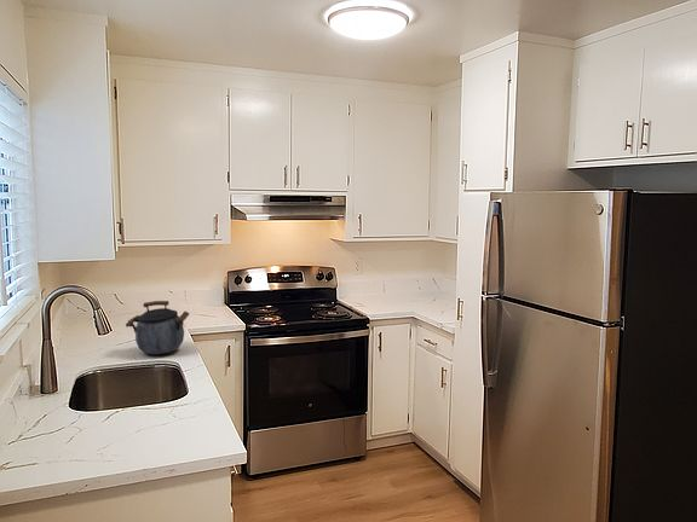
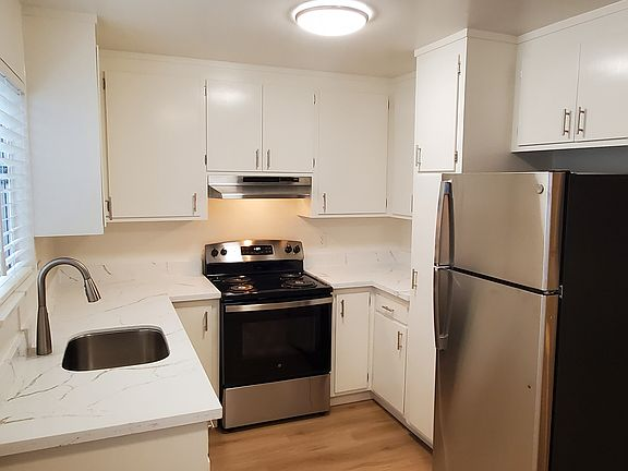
- kettle [125,300,190,355]
